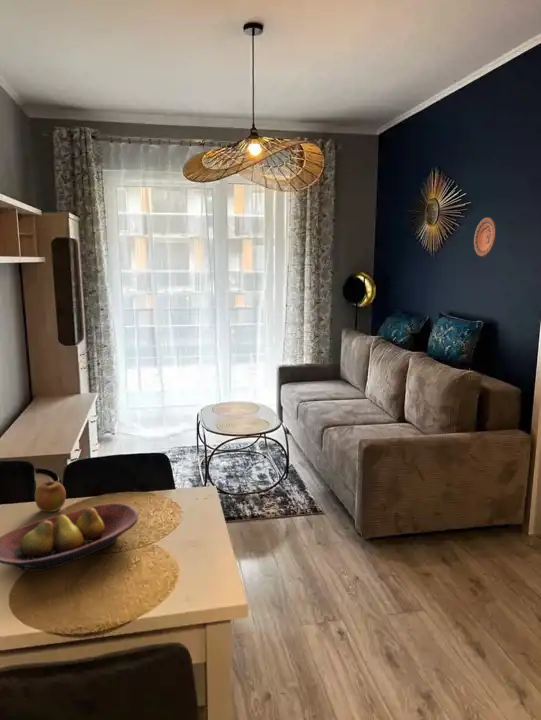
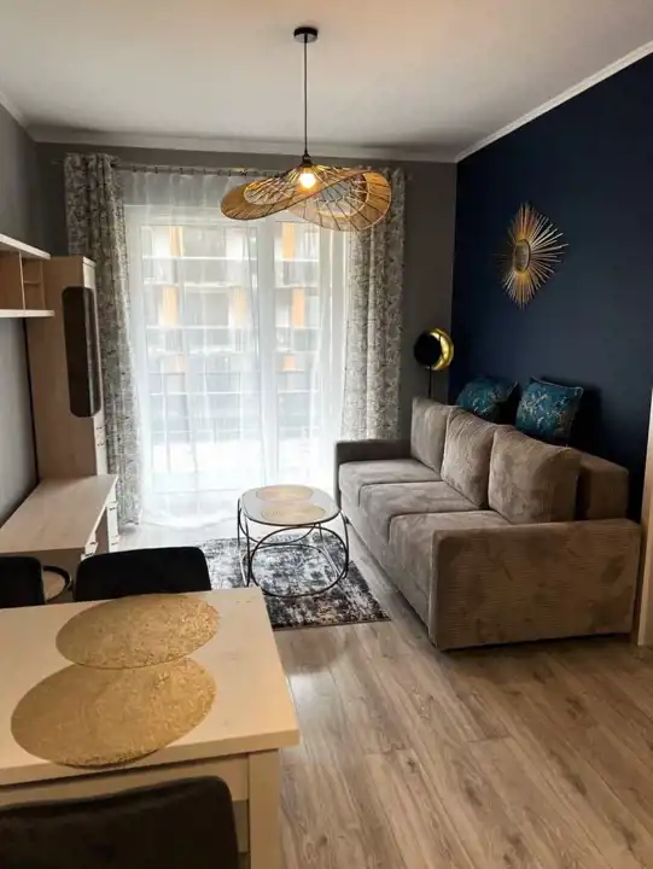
- apple [34,479,67,513]
- decorative plate [473,216,497,258]
- fruit bowl [0,502,139,573]
